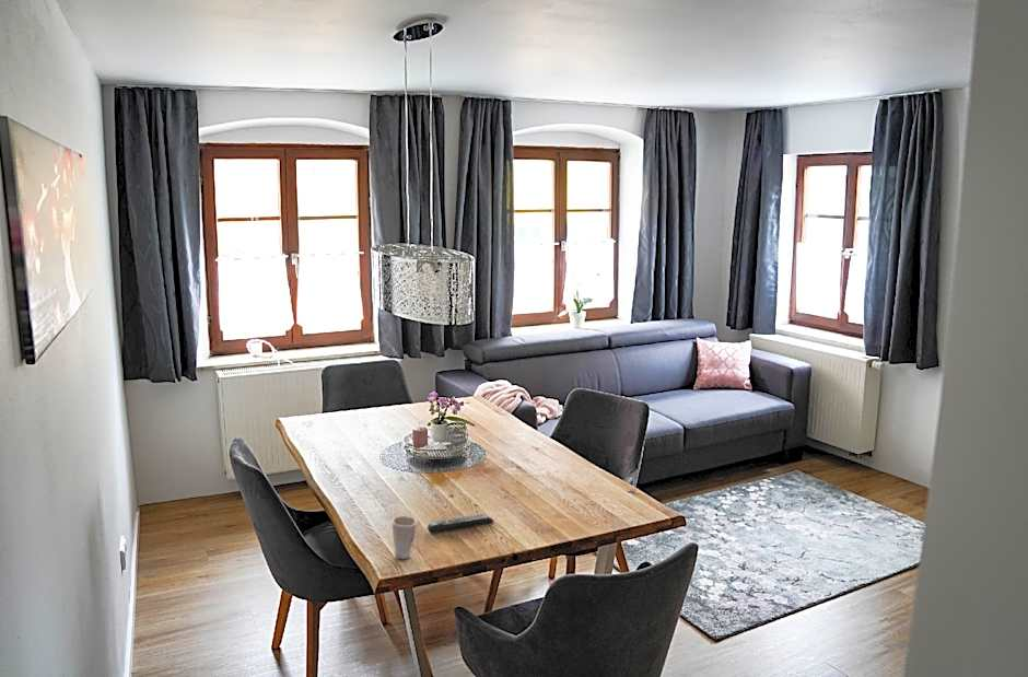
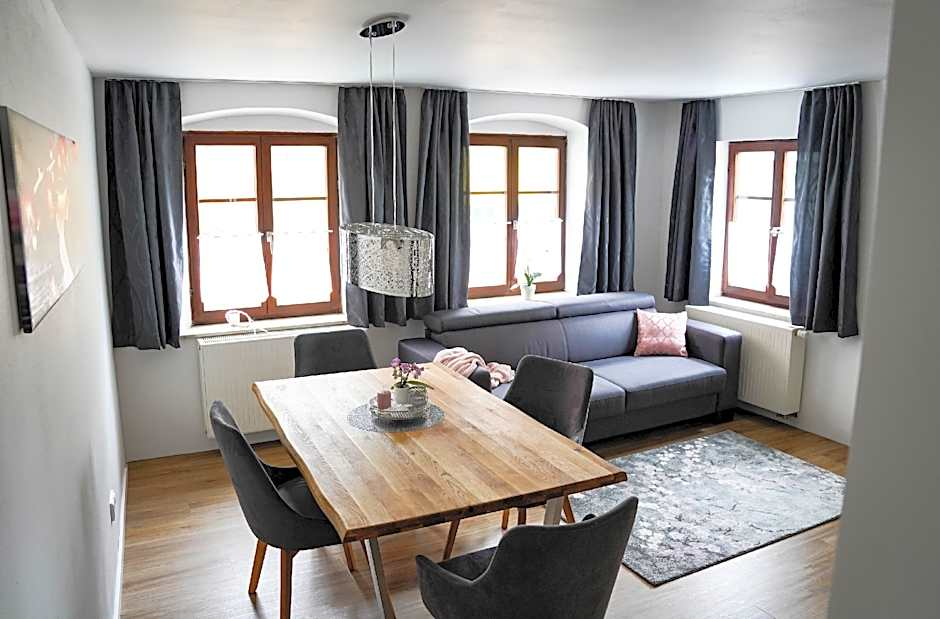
- remote control [427,513,494,534]
- cup [390,514,418,560]
